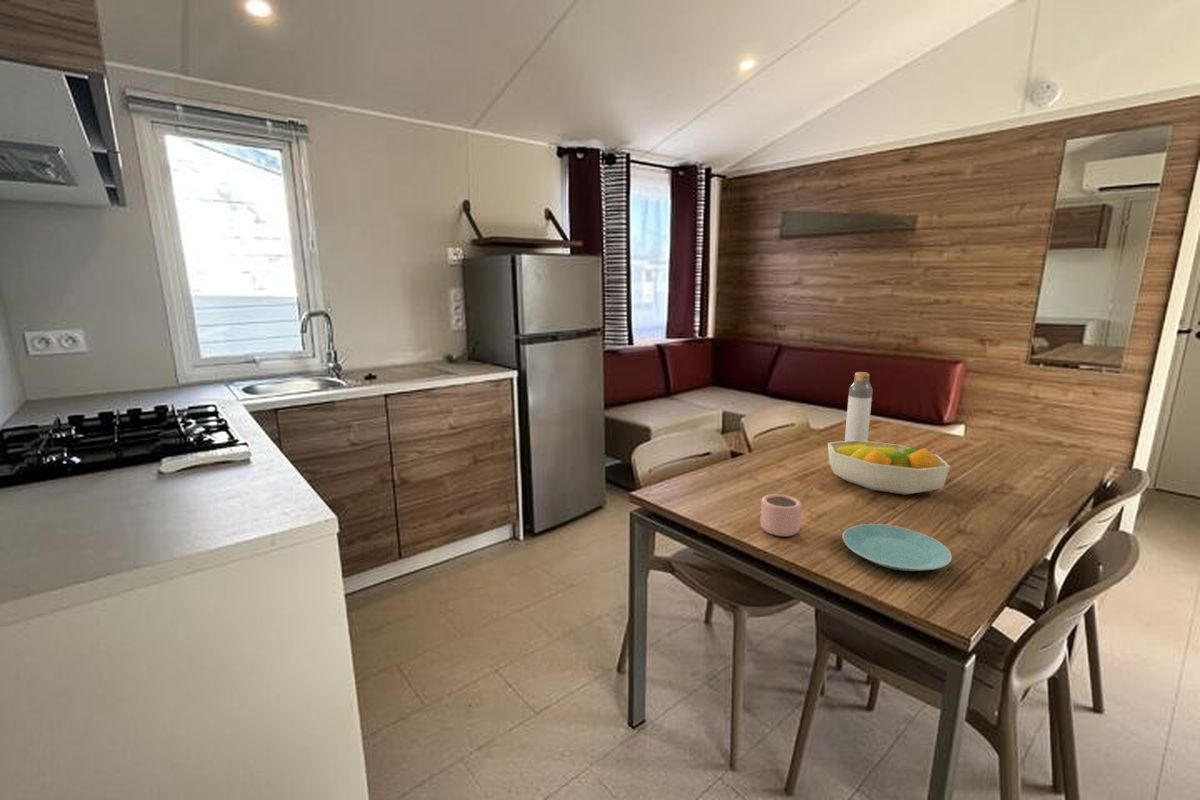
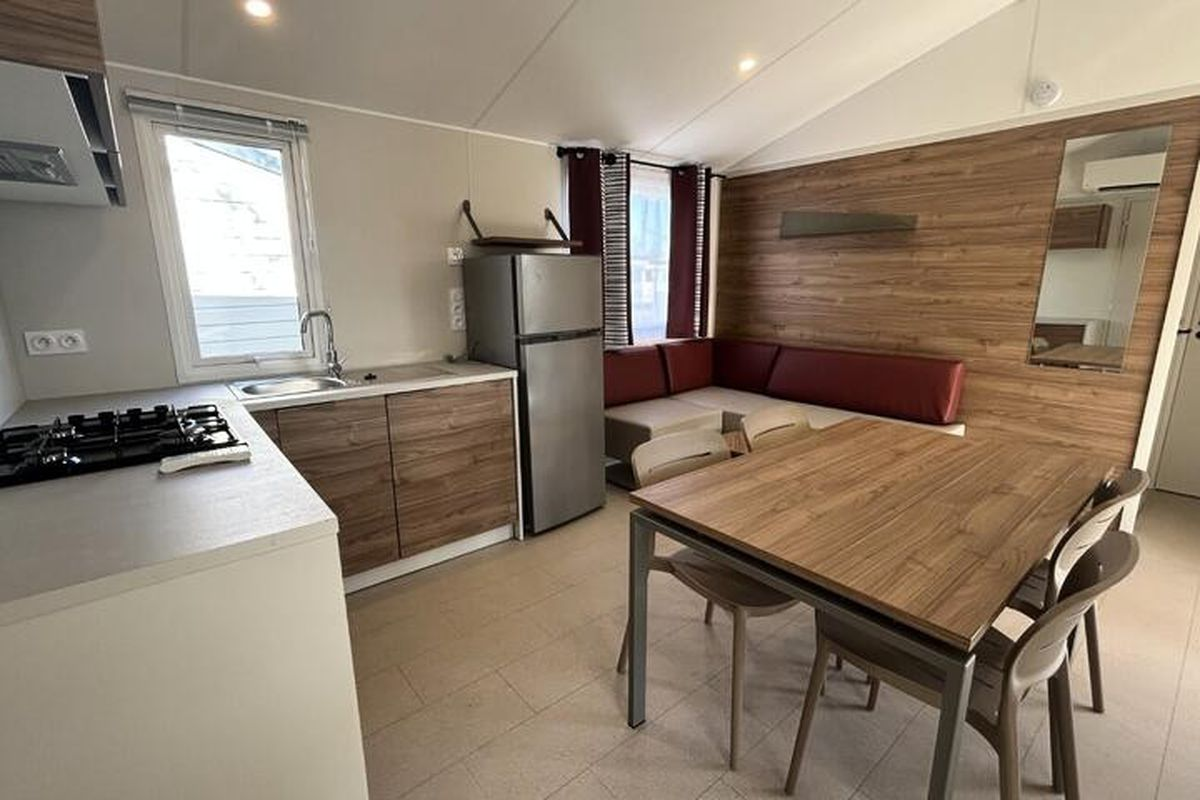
- bottle [844,371,873,441]
- fruit bowl [827,440,951,496]
- plate [841,523,953,572]
- mug [759,493,803,537]
